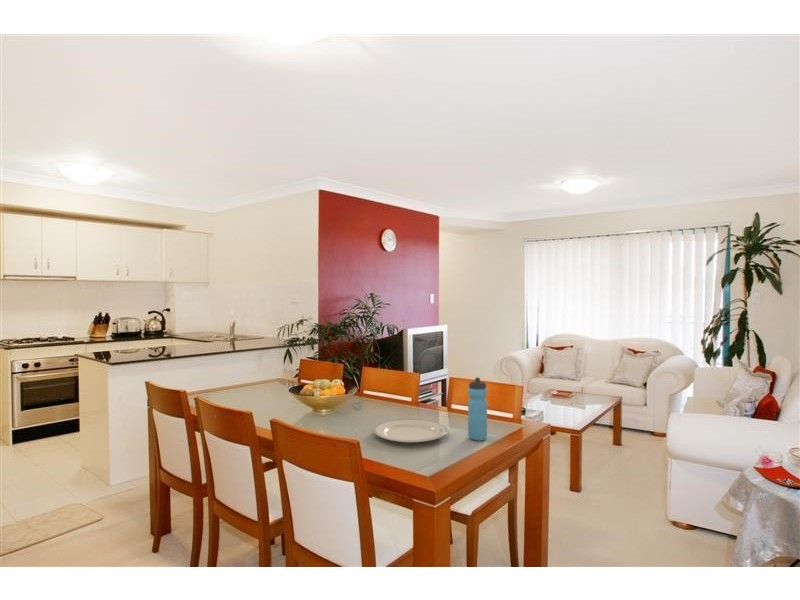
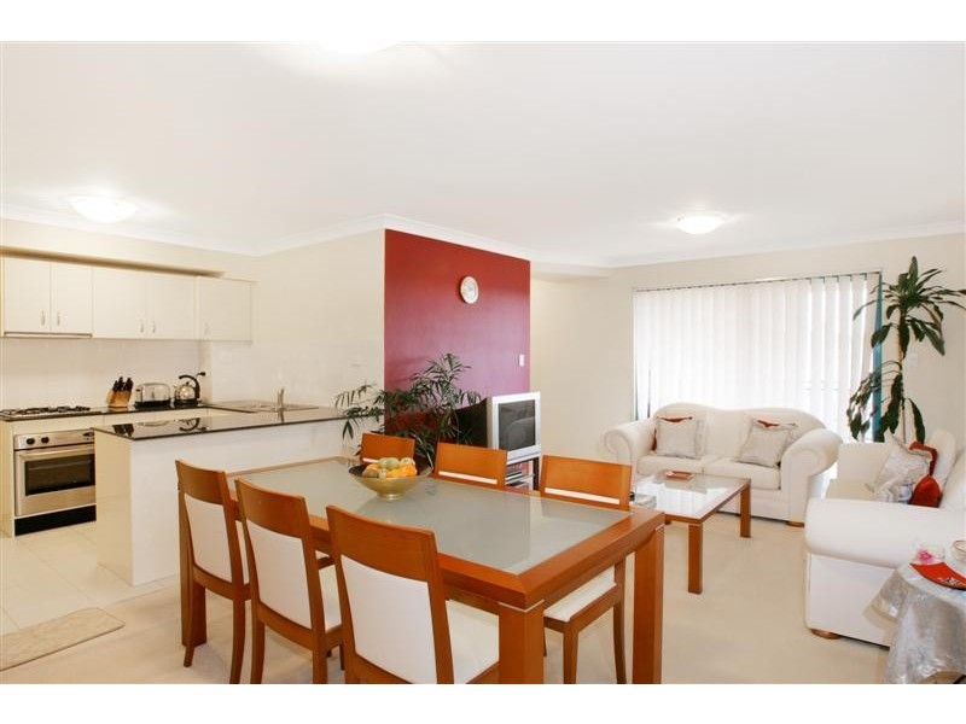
- water bottle [467,376,488,442]
- chinaware [373,418,448,444]
